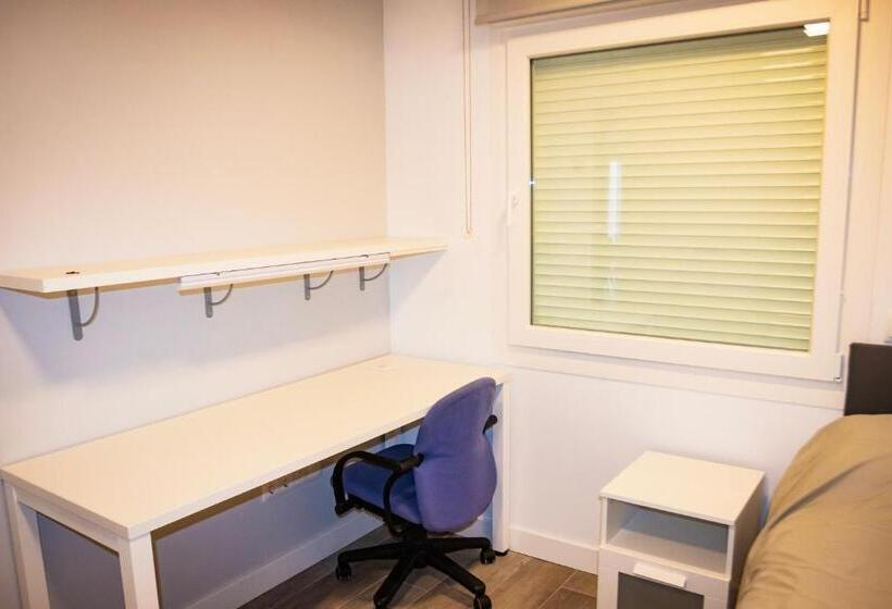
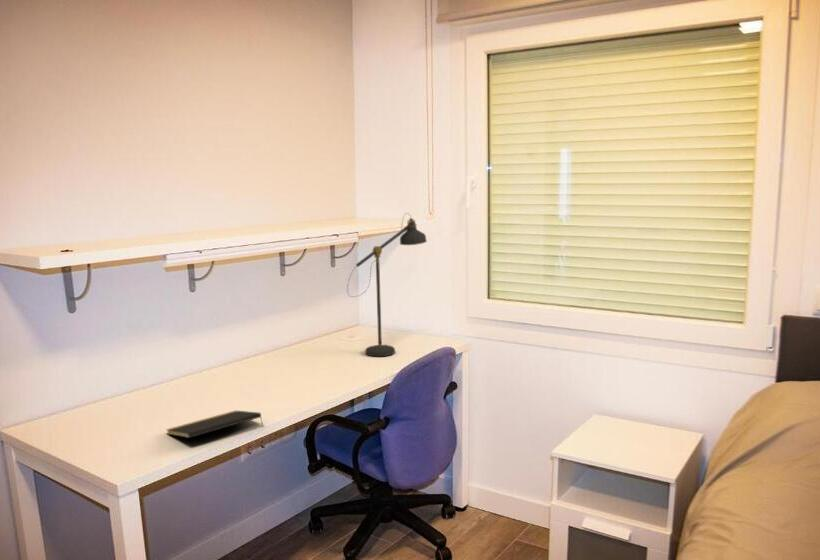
+ desk lamp [346,212,428,358]
+ notepad [165,409,264,439]
